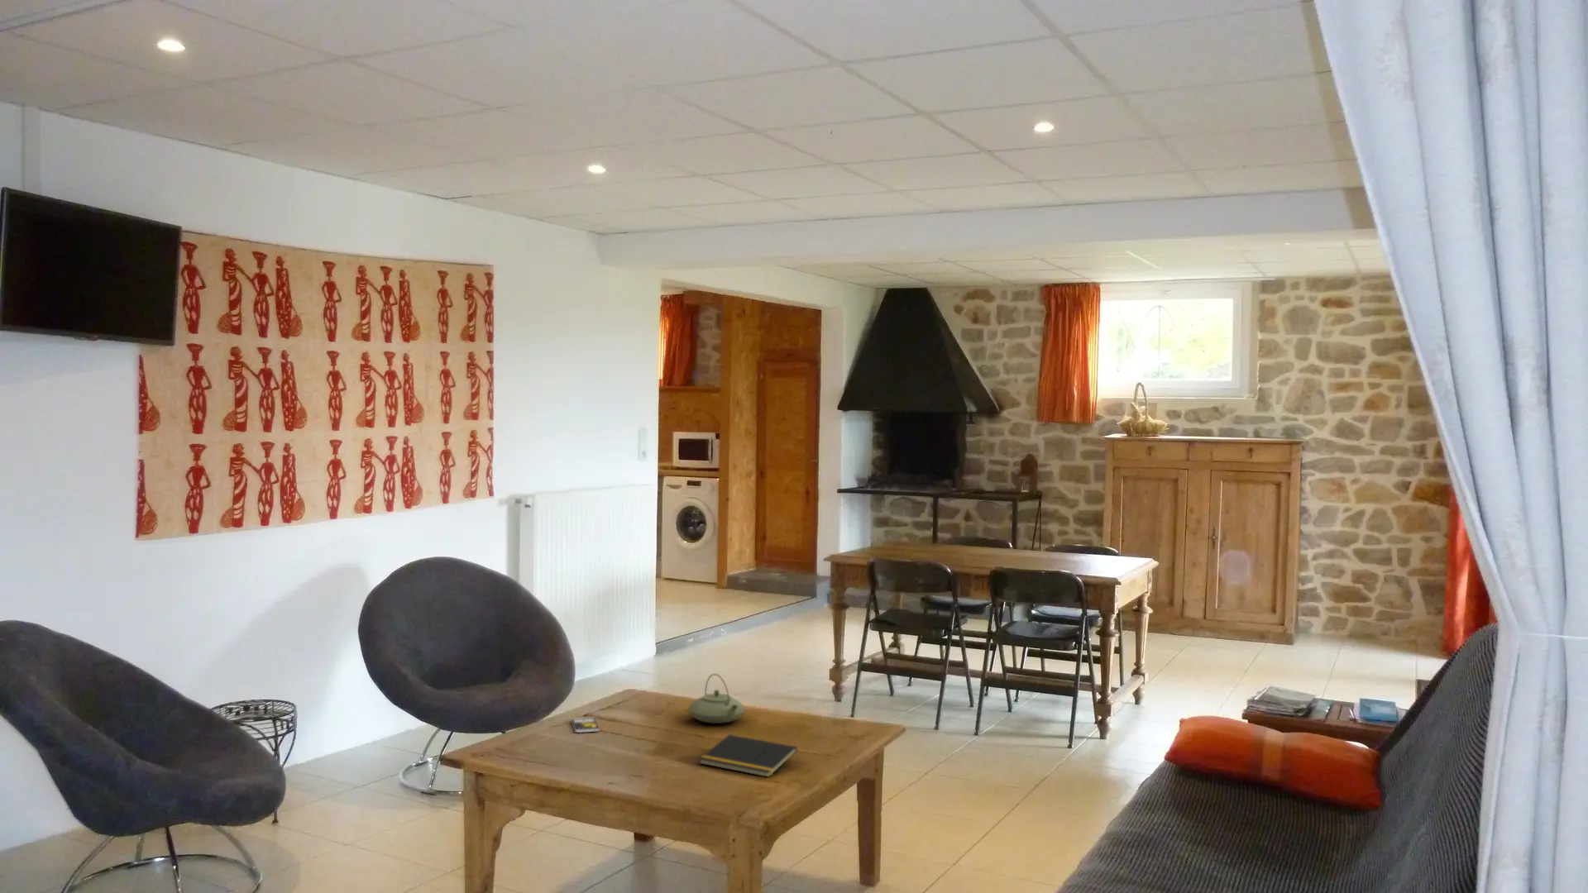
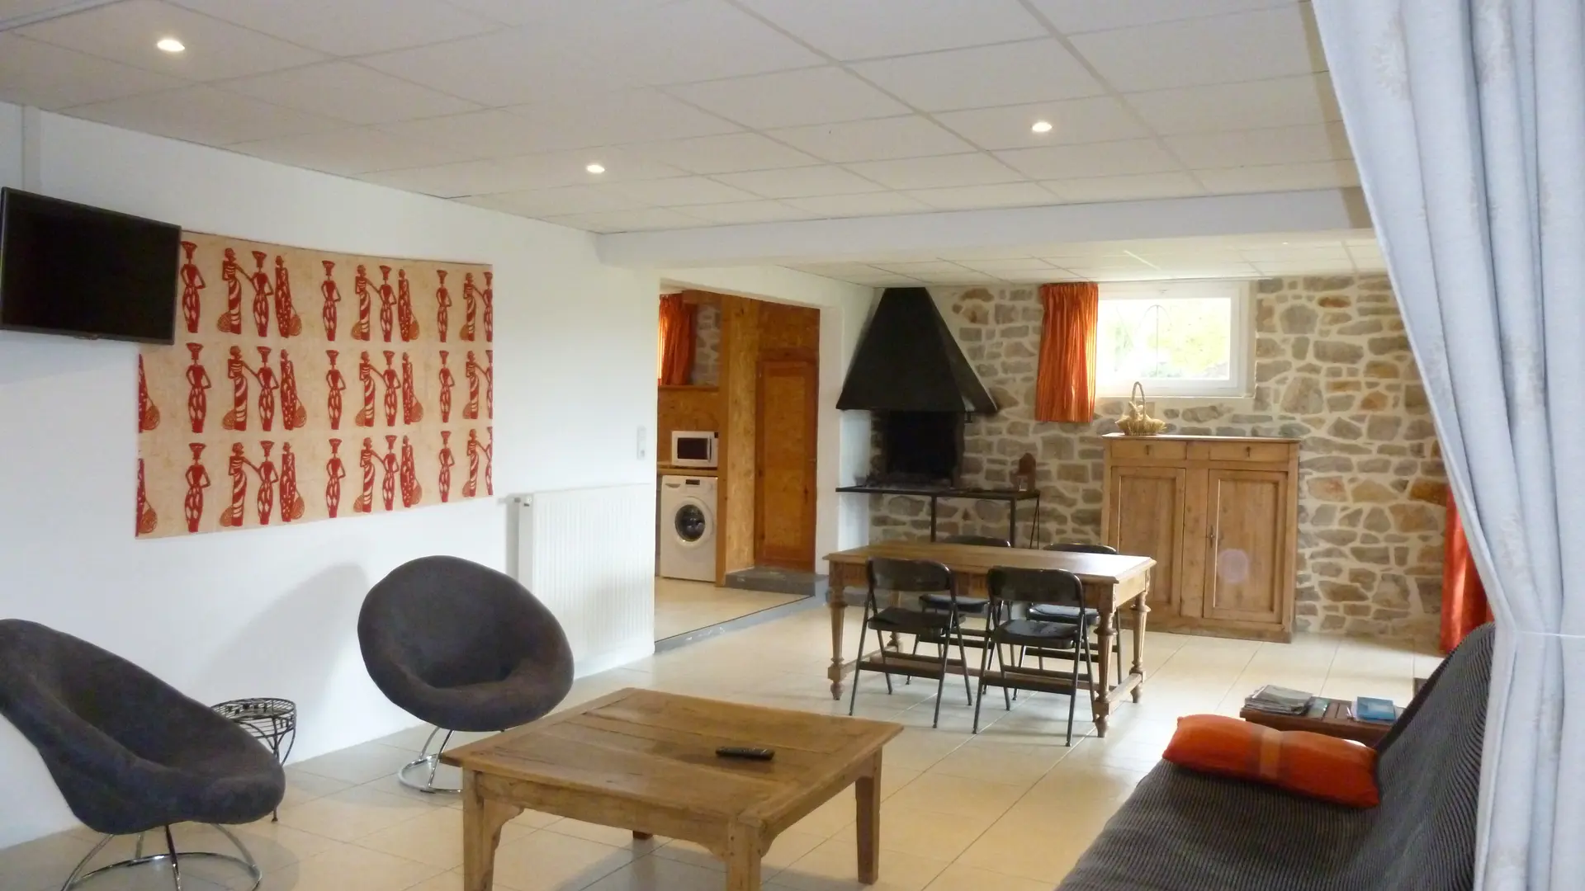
- notepad [698,734,798,779]
- smartphone [570,716,600,734]
- teapot [687,673,746,724]
